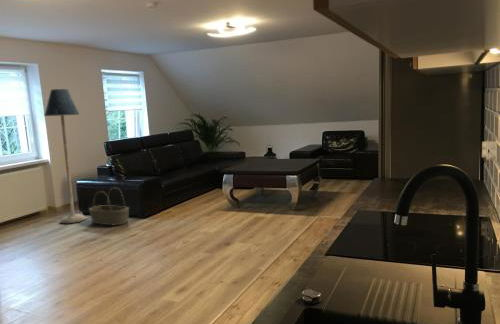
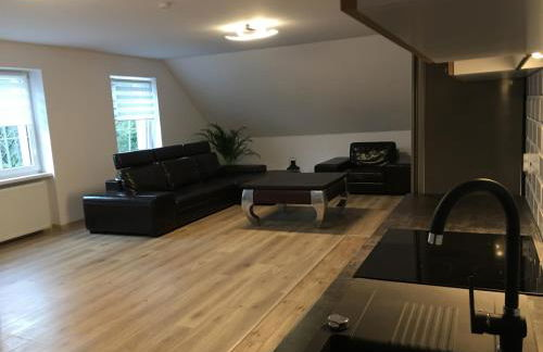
- floor lamp [43,88,88,224]
- basket [88,187,130,226]
